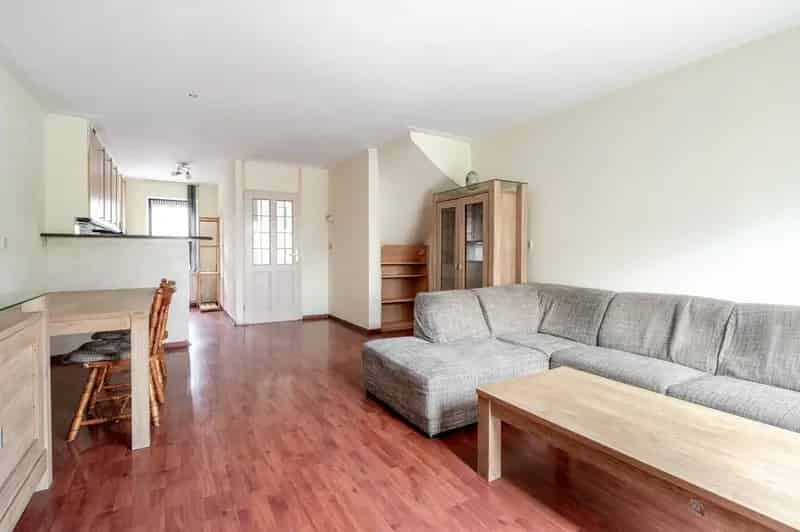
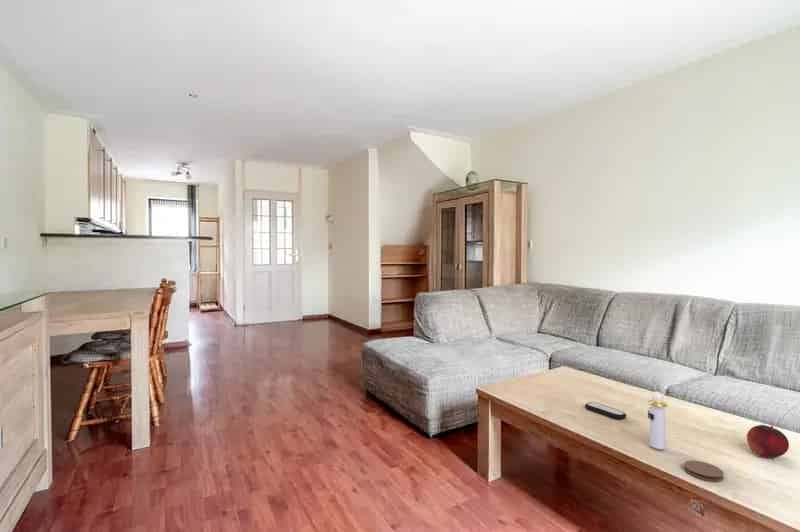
+ coaster [683,459,725,482]
+ fruit [746,424,790,459]
+ perfume bottle [647,391,668,450]
+ remote control [584,401,627,420]
